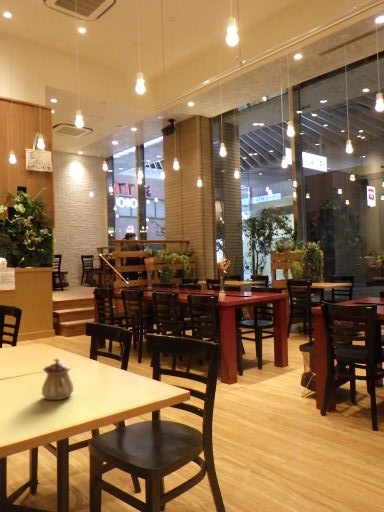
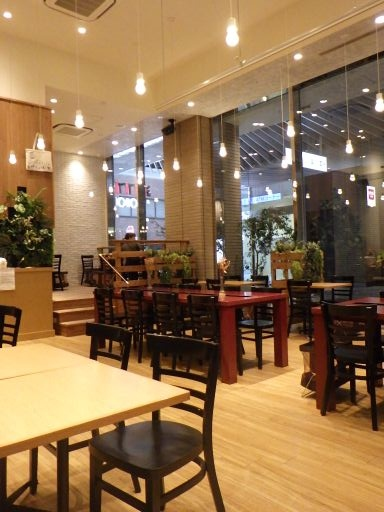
- teapot [41,357,74,401]
